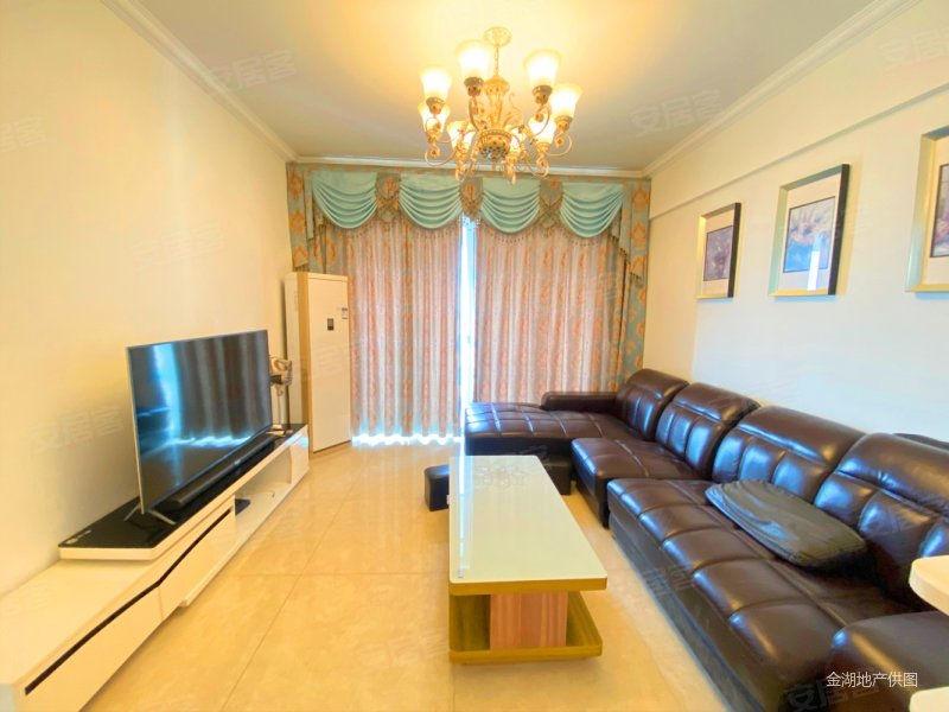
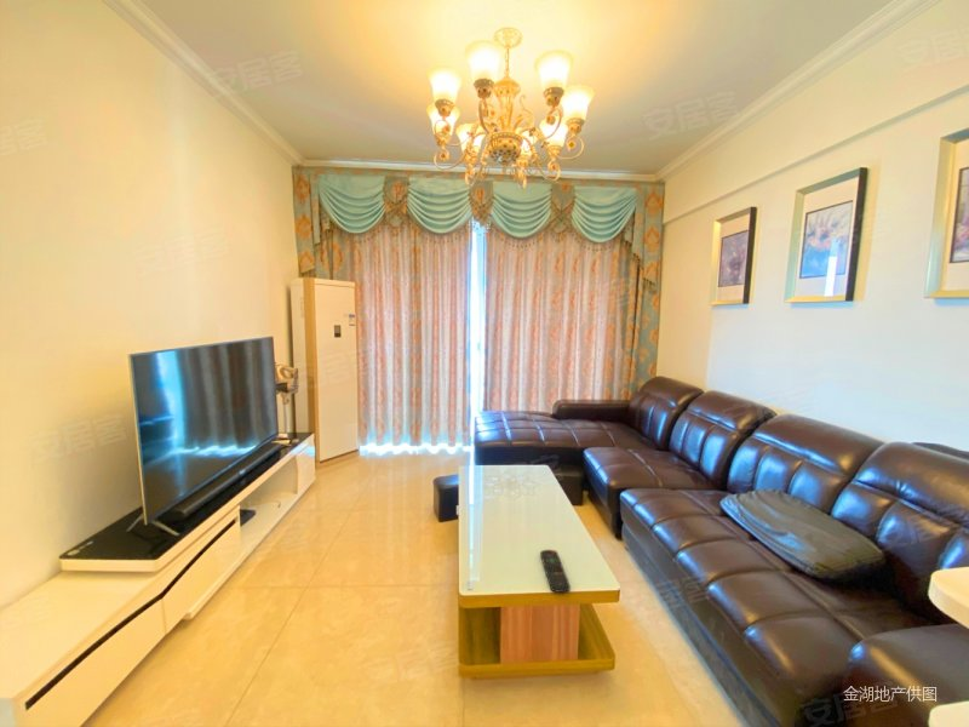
+ remote control [539,549,572,594]
